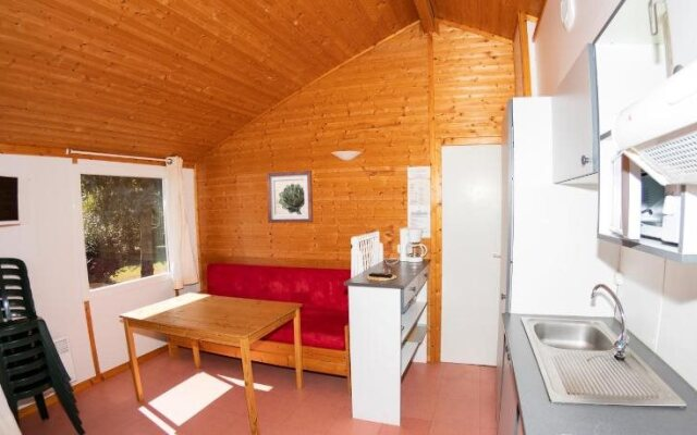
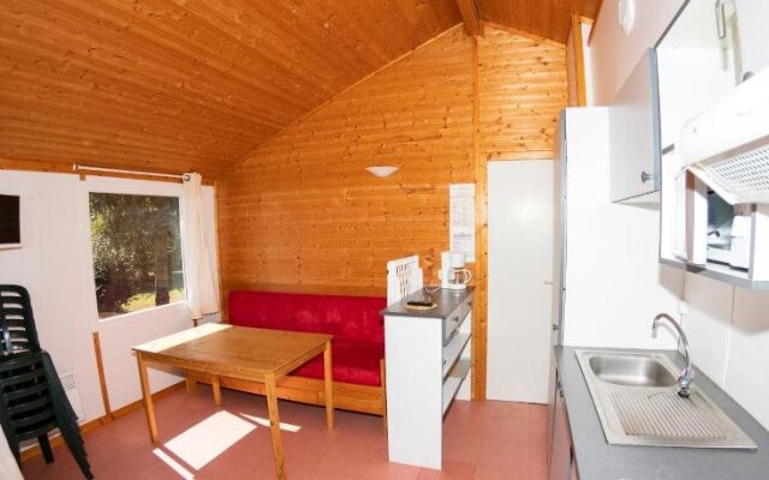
- wall art [266,170,314,224]
